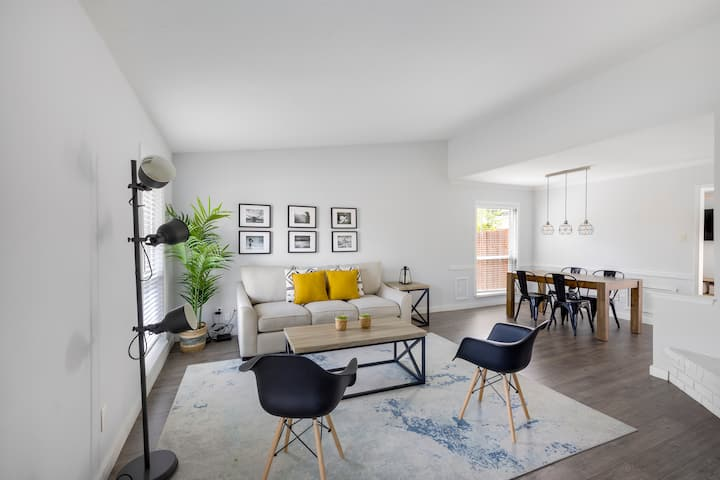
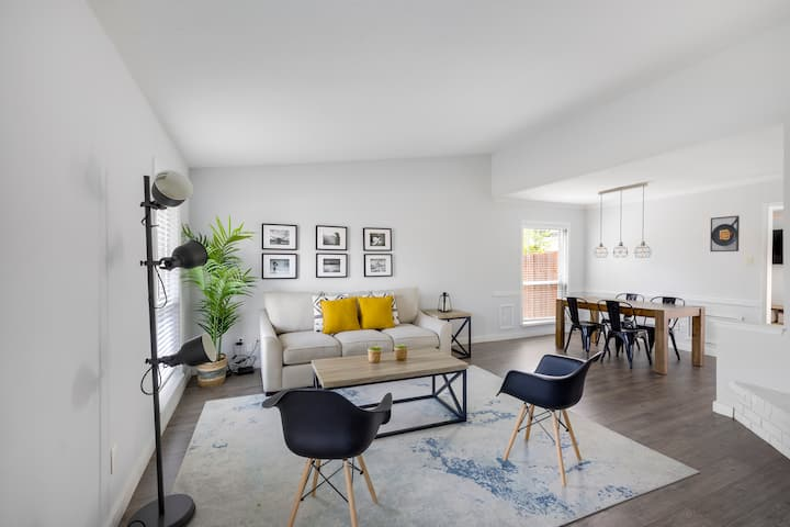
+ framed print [709,215,741,253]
